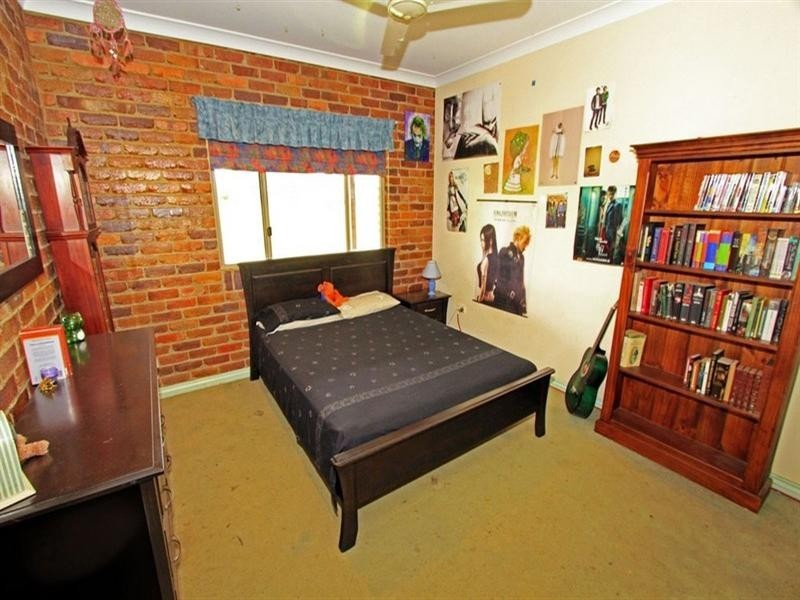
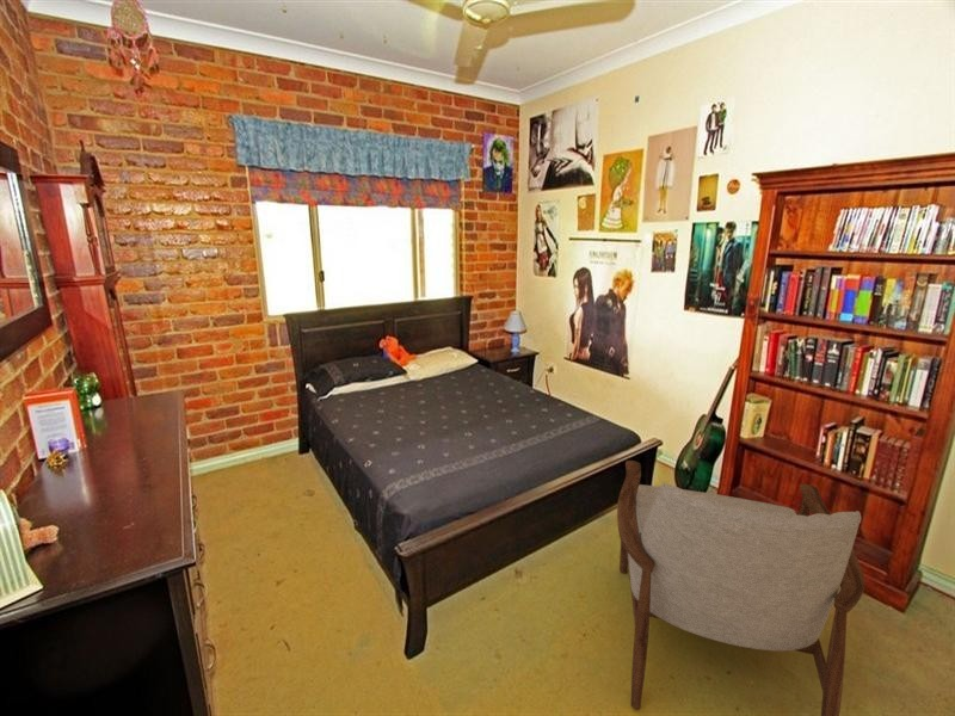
+ armchair [616,459,867,716]
